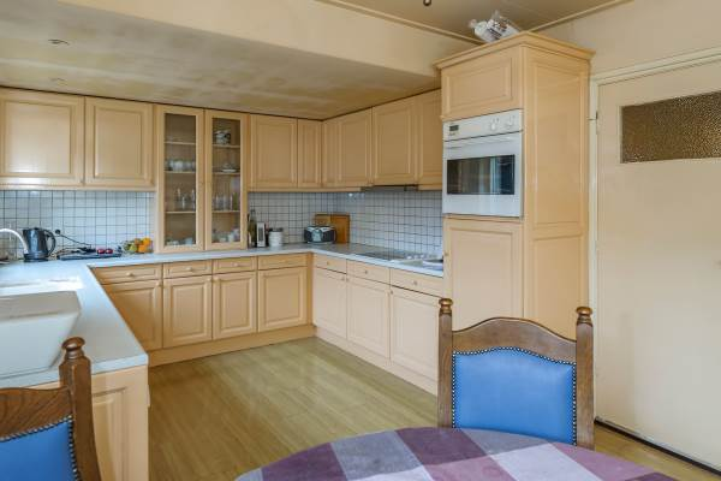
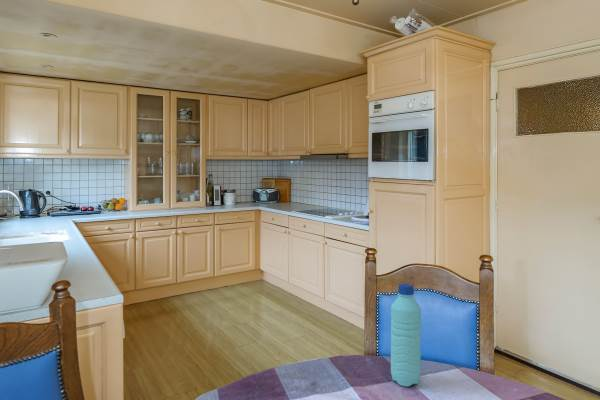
+ water bottle [390,283,422,387]
